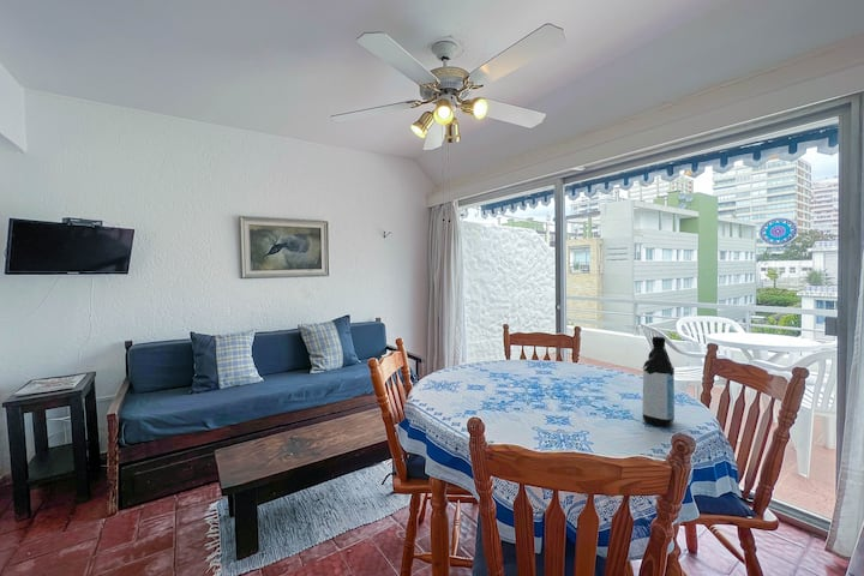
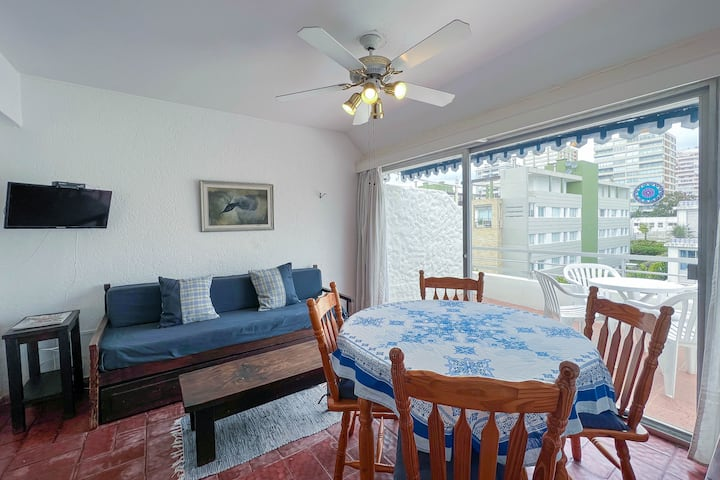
- water bottle [641,336,676,427]
